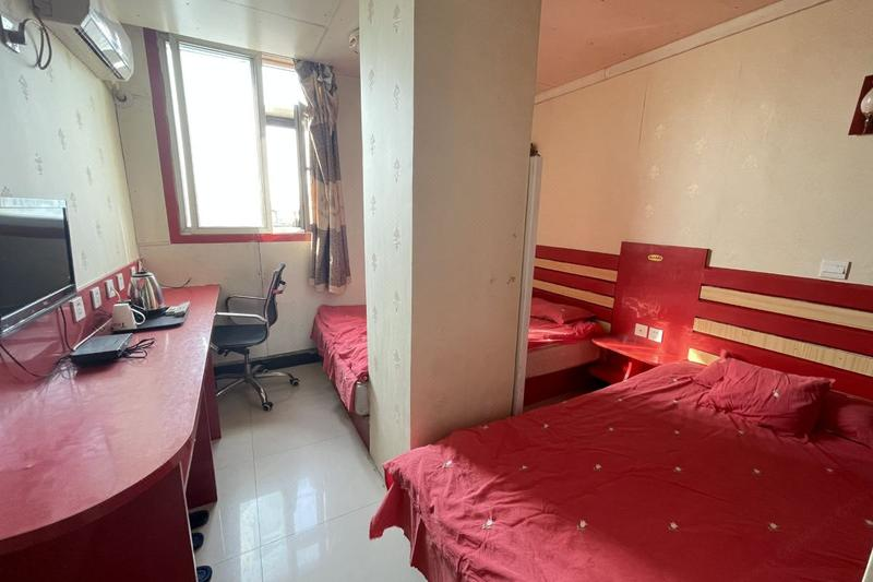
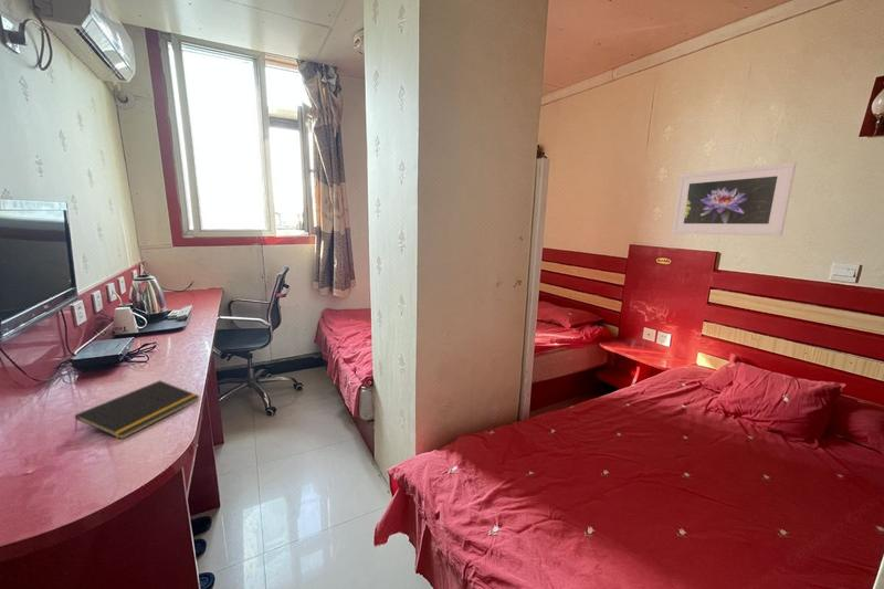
+ notepad [74,379,201,441]
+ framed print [671,161,798,236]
